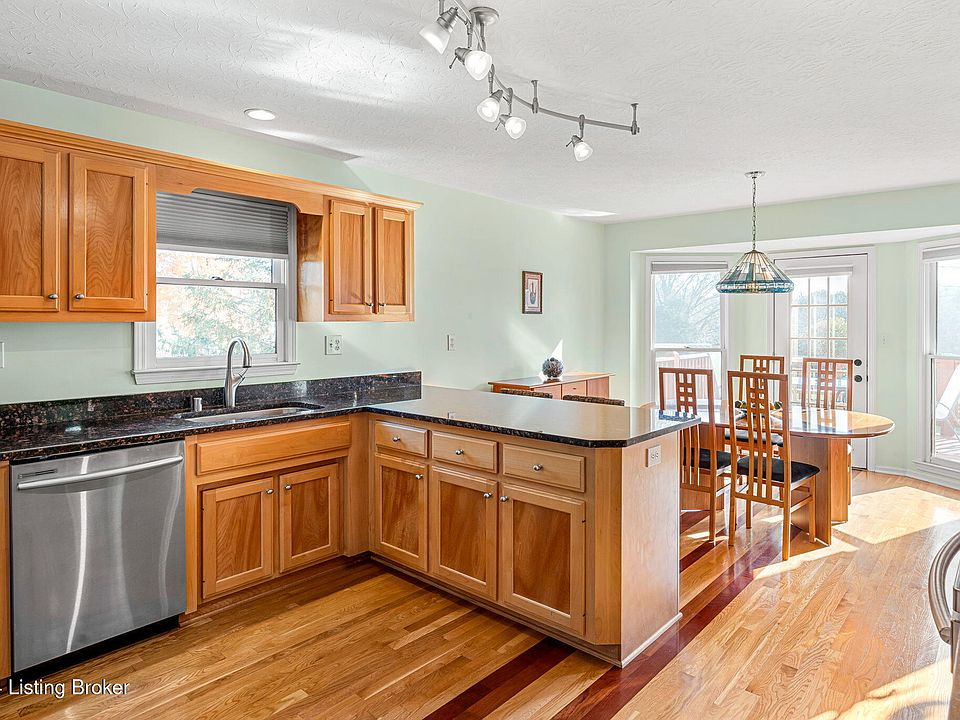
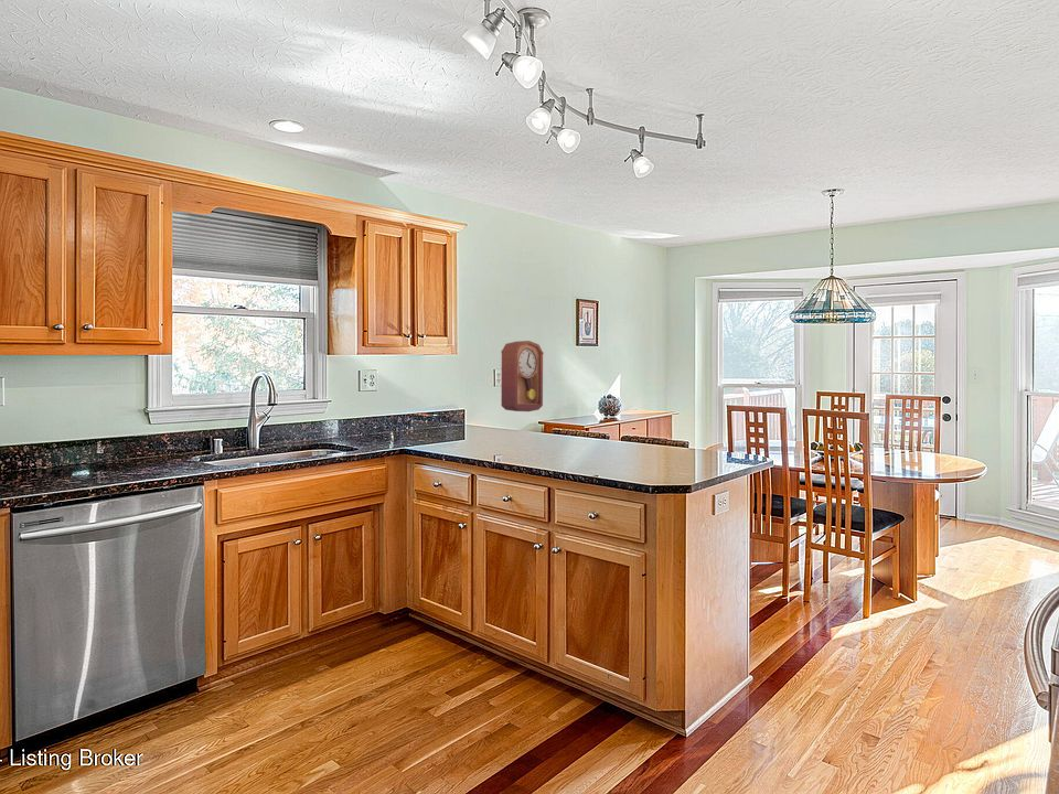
+ pendulum clock [500,340,545,412]
